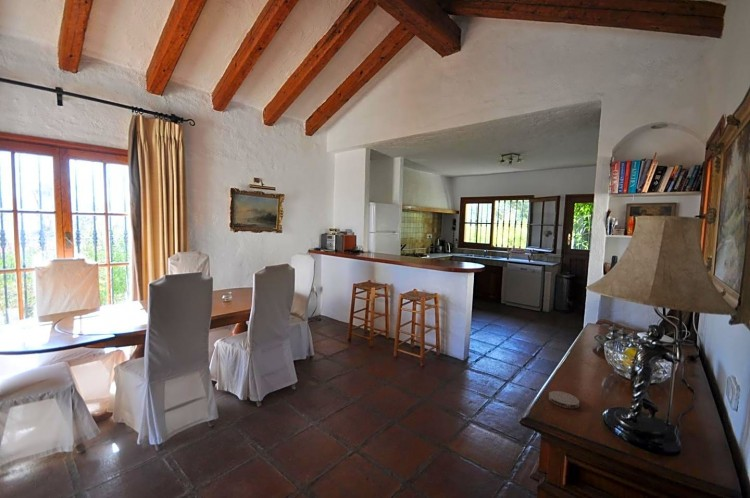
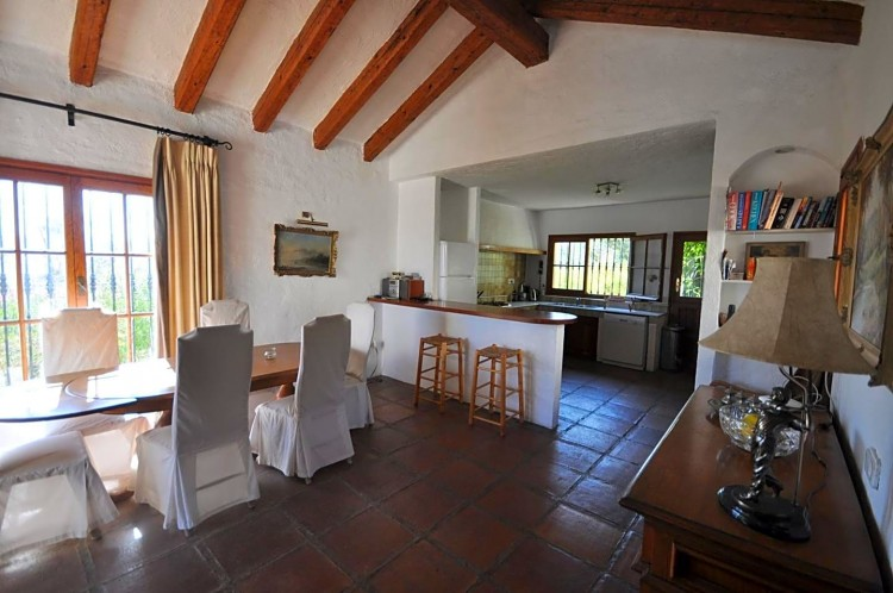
- coaster [548,390,580,409]
